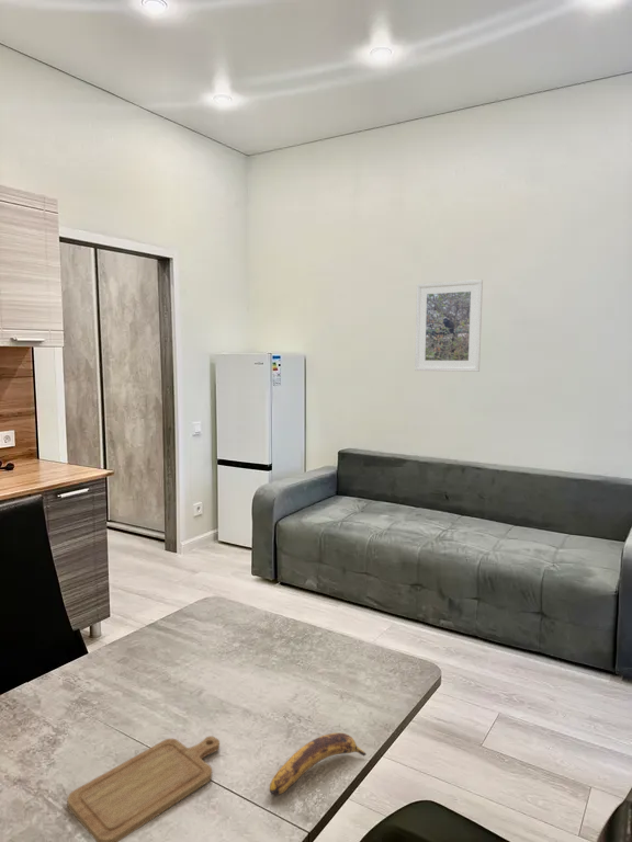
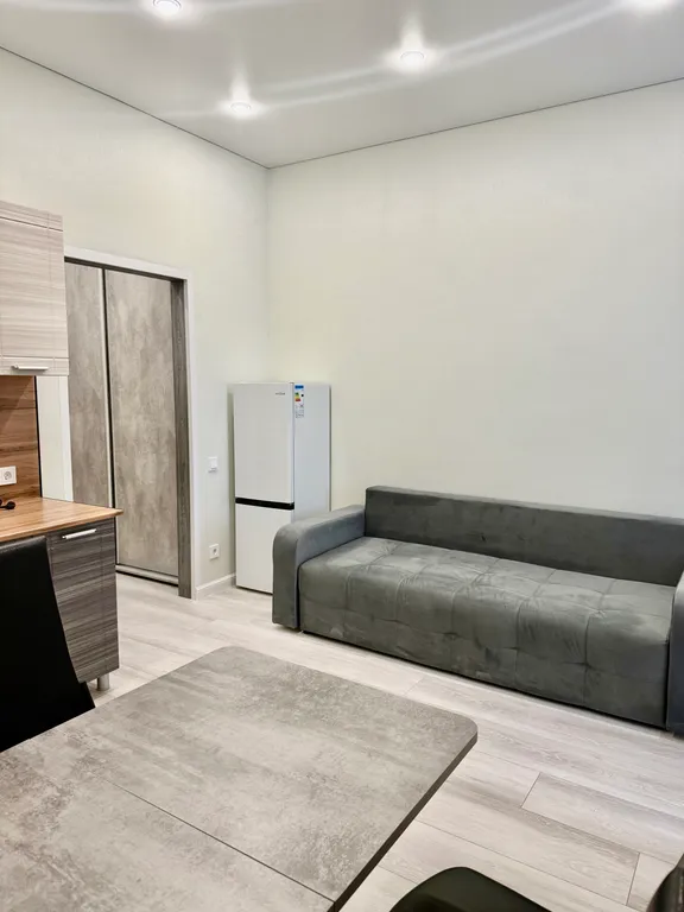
- banana [269,731,368,796]
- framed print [414,278,484,373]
- chopping board [66,735,221,842]
